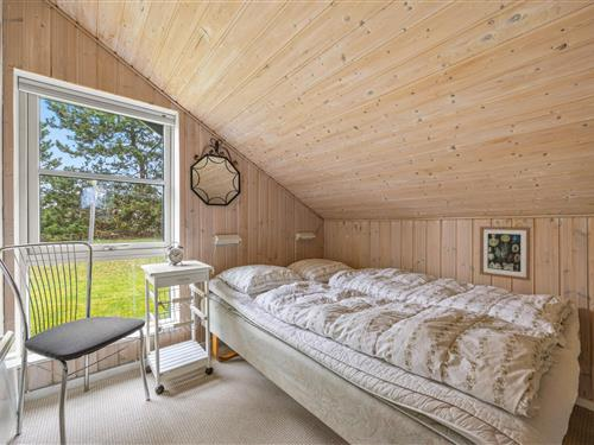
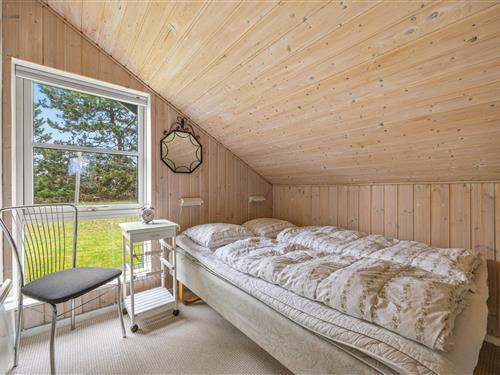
- wall art [479,225,531,282]
